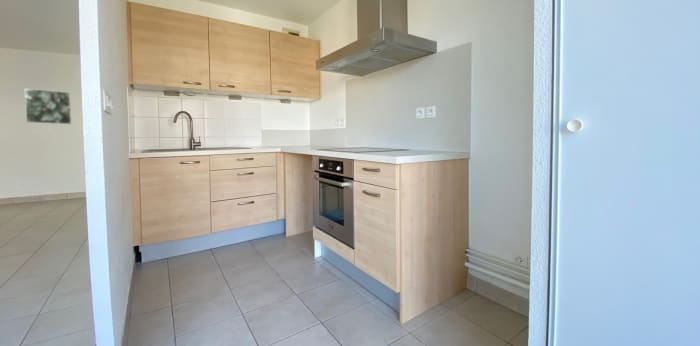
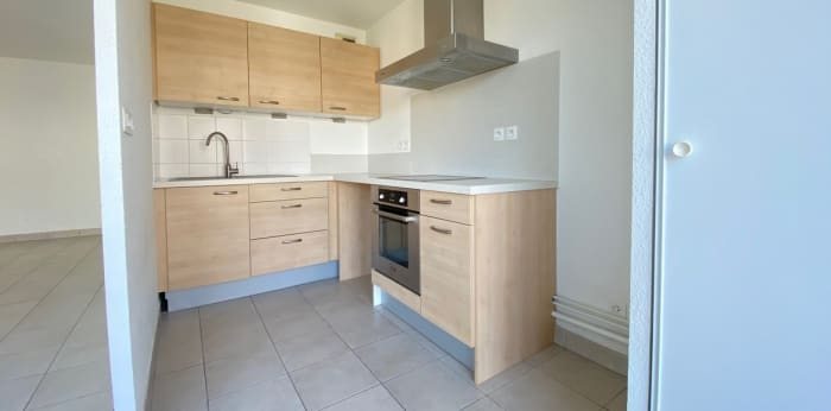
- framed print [24,88,73,125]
